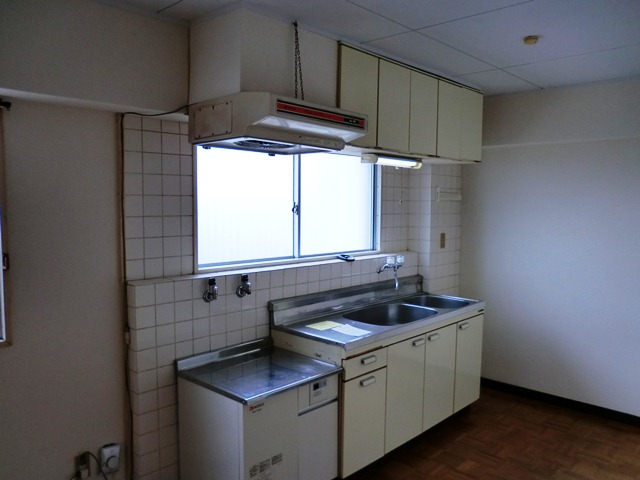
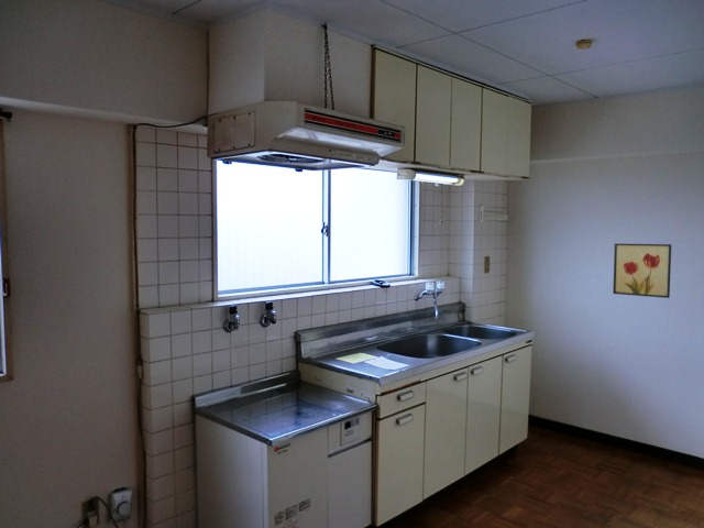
+ wall art [612,242,672,299]
